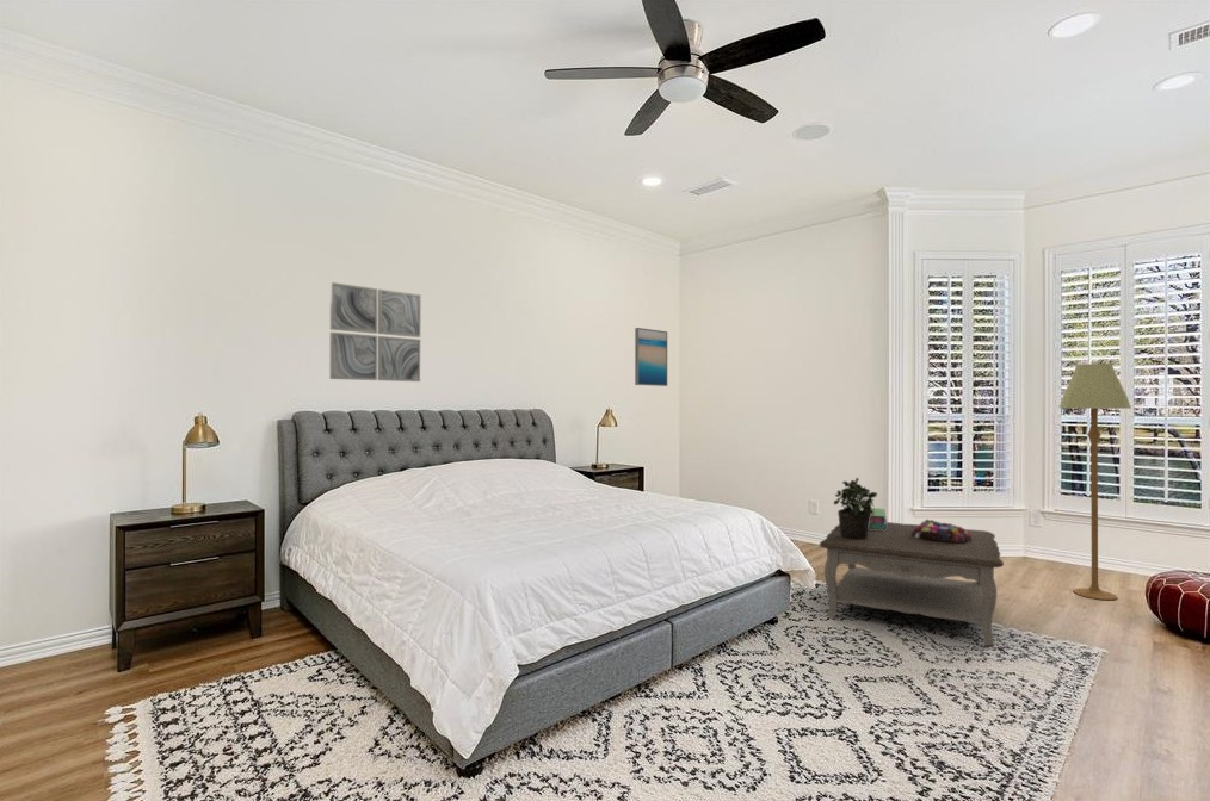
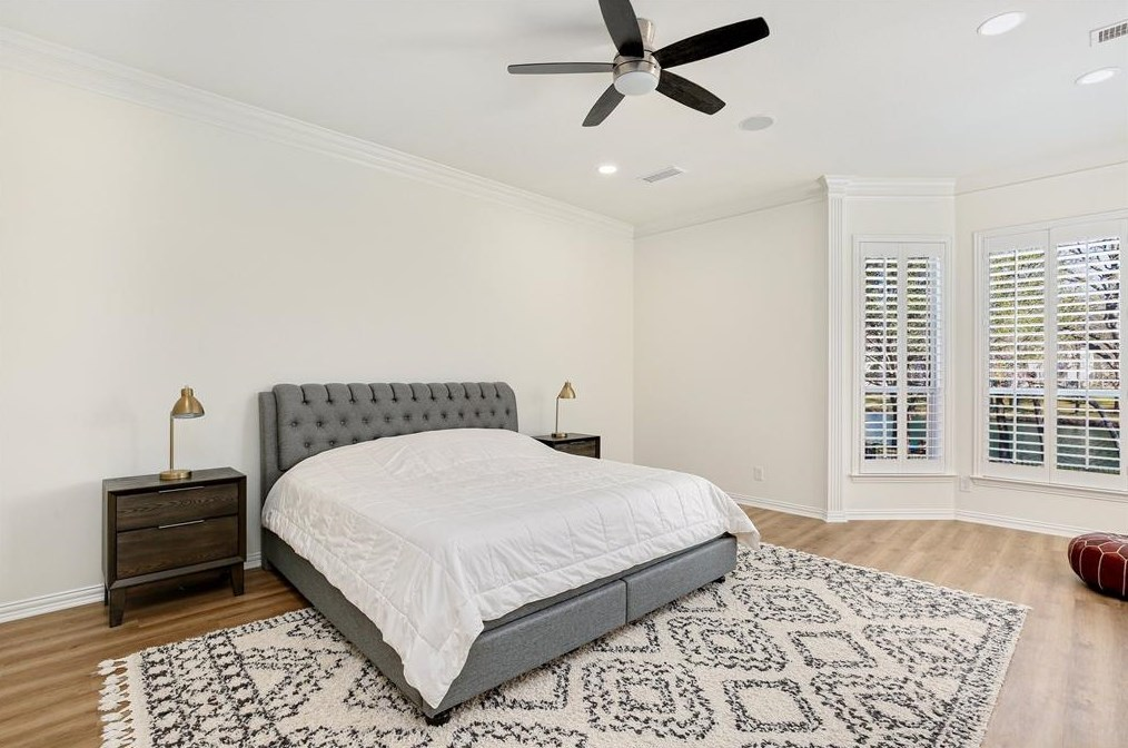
- wall art [328,281,422,383]
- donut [912,519,971,542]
- stack of books [851,507,888,530]
- wall art [634,327,668,387]
- potted plant [833,477,878,540]
- coffee table [819,521,1005,647]
- floor lamp [1058,362,1132,601]
